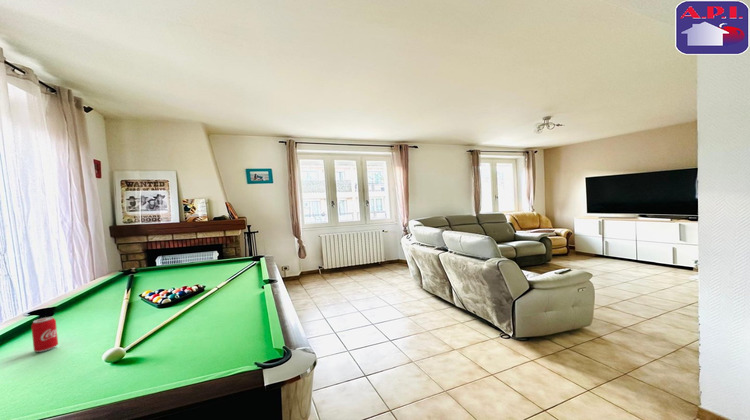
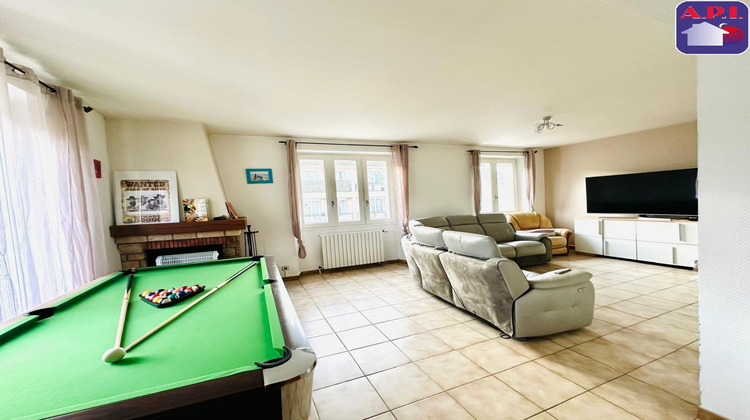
- beverage can [30,316,59,353]
